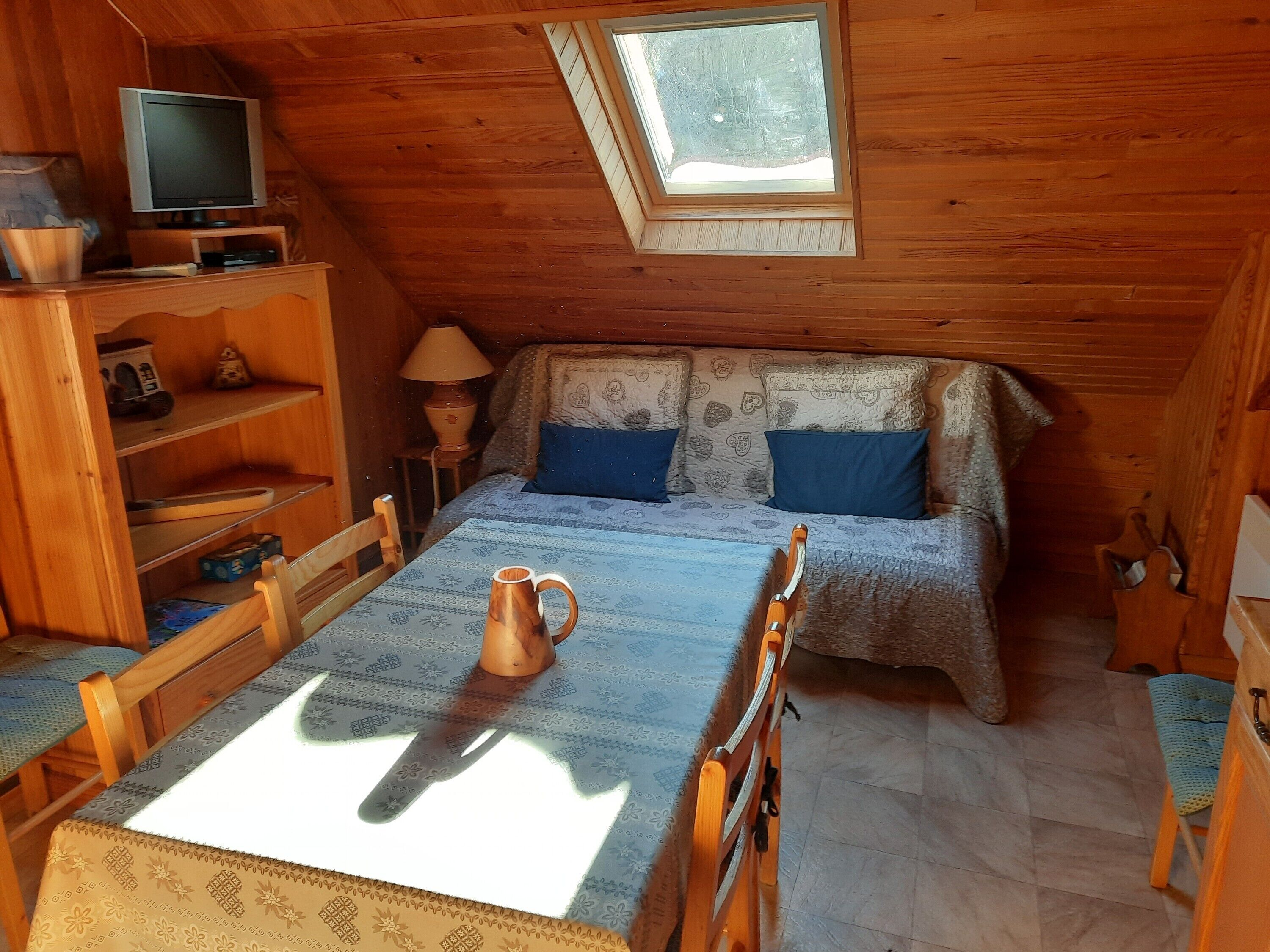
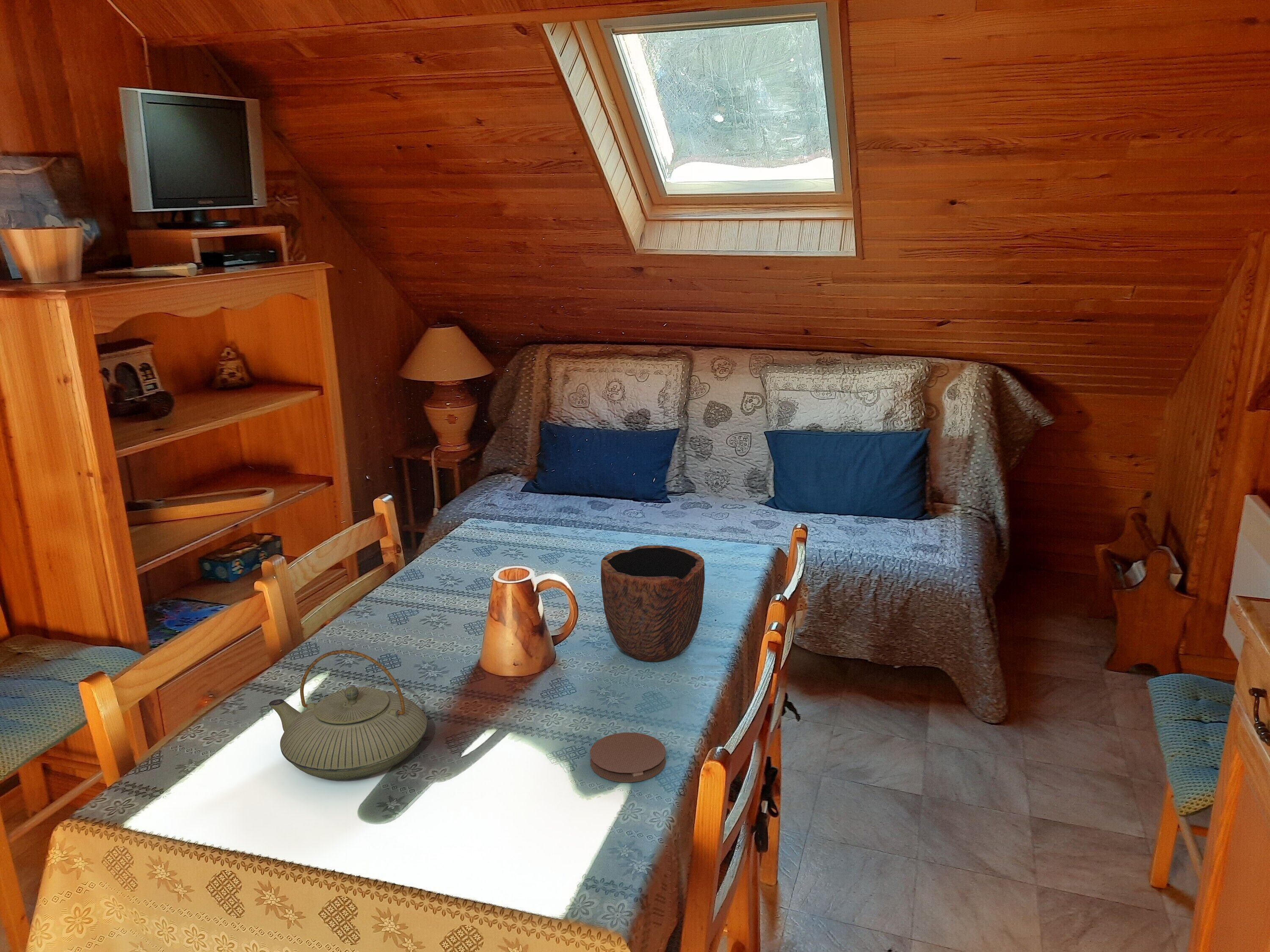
+ teapot [269,649,428,780]
+ coaster [590,732,666,783]
+ bowl [600,545,705,662]
